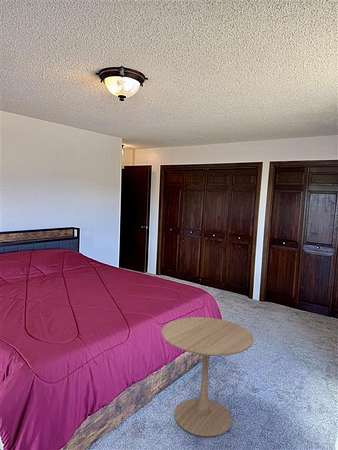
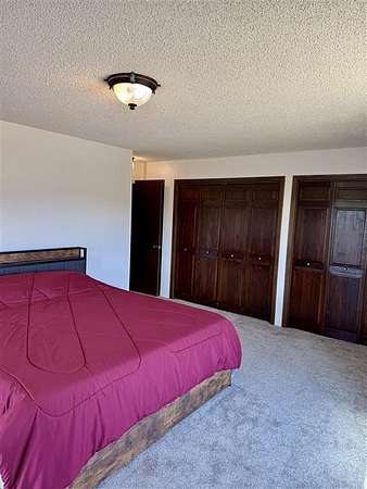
- side table [161,316,255,438]
